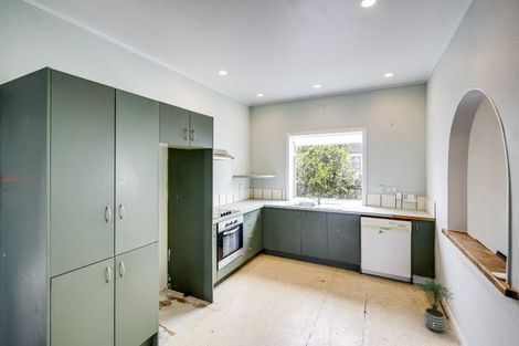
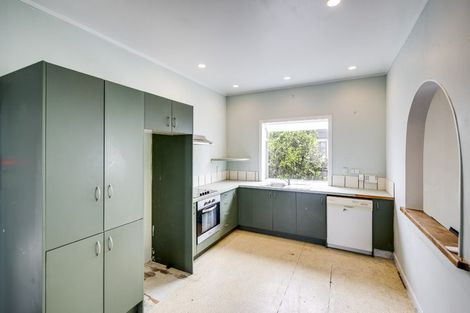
- potted plant [413,279,456,334]
